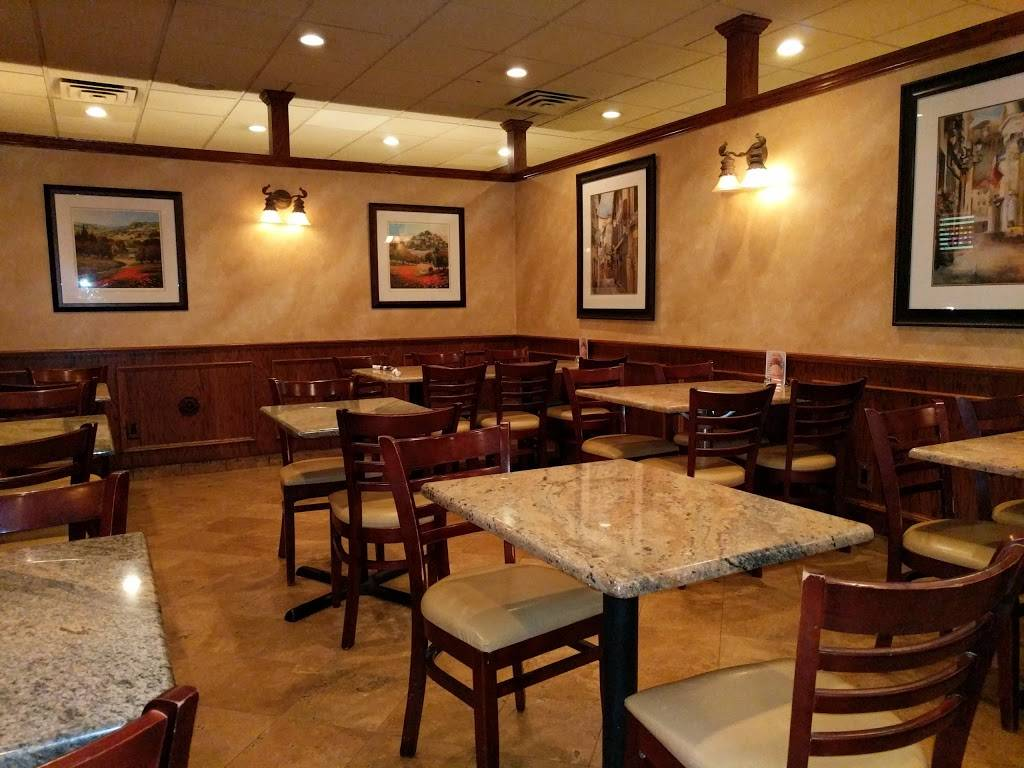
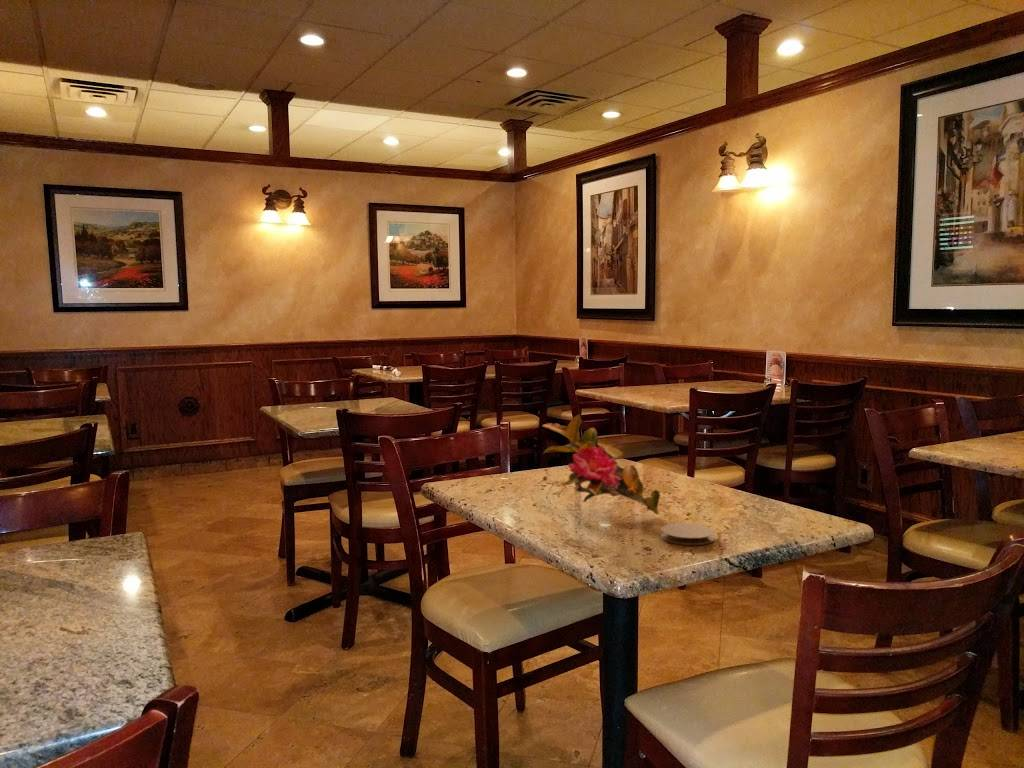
+ flower [541,413,661,516]
+ coaster [660,522,716,546]
